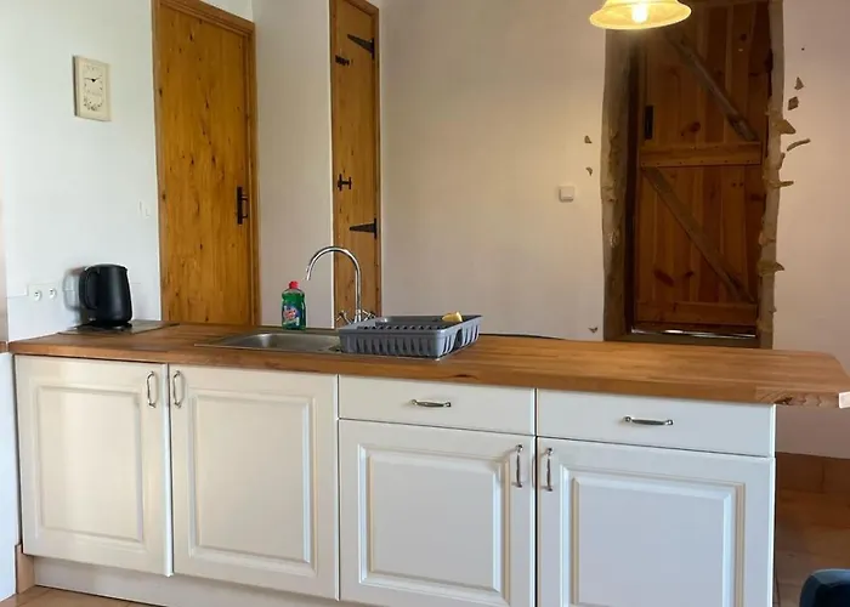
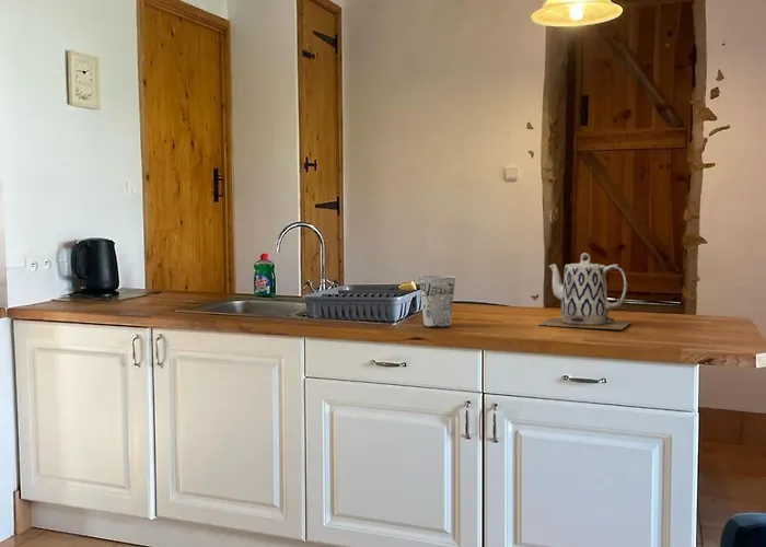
+ cup [418,275,456,328]
+ teapot [536,252,631,330]
